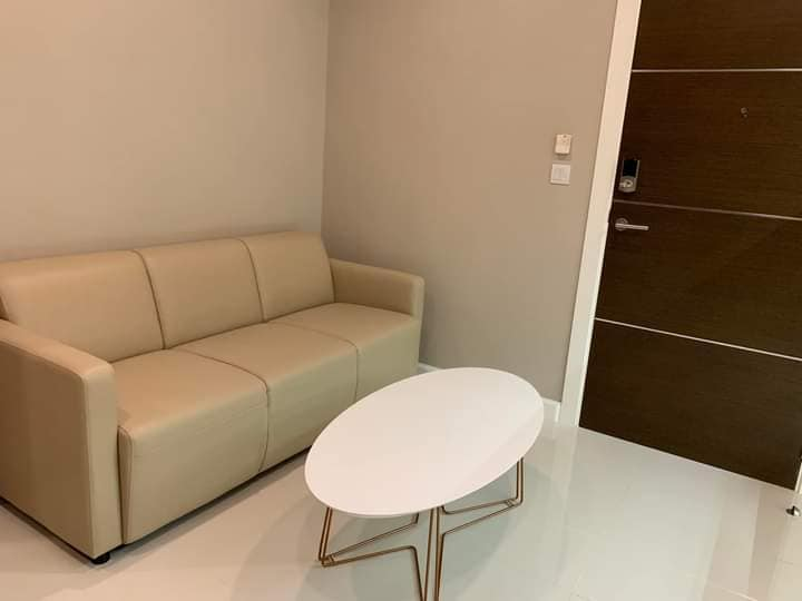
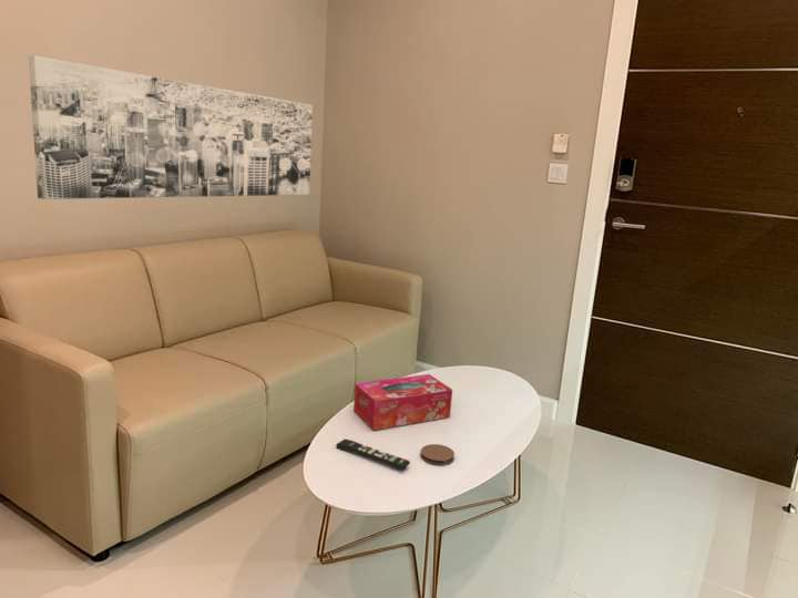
+ remote control [335,437,411,471]
+ wall art [27,54,314,200]
+ coaster [420,443,456,466]
+ tissue box [352,373,453,431]
